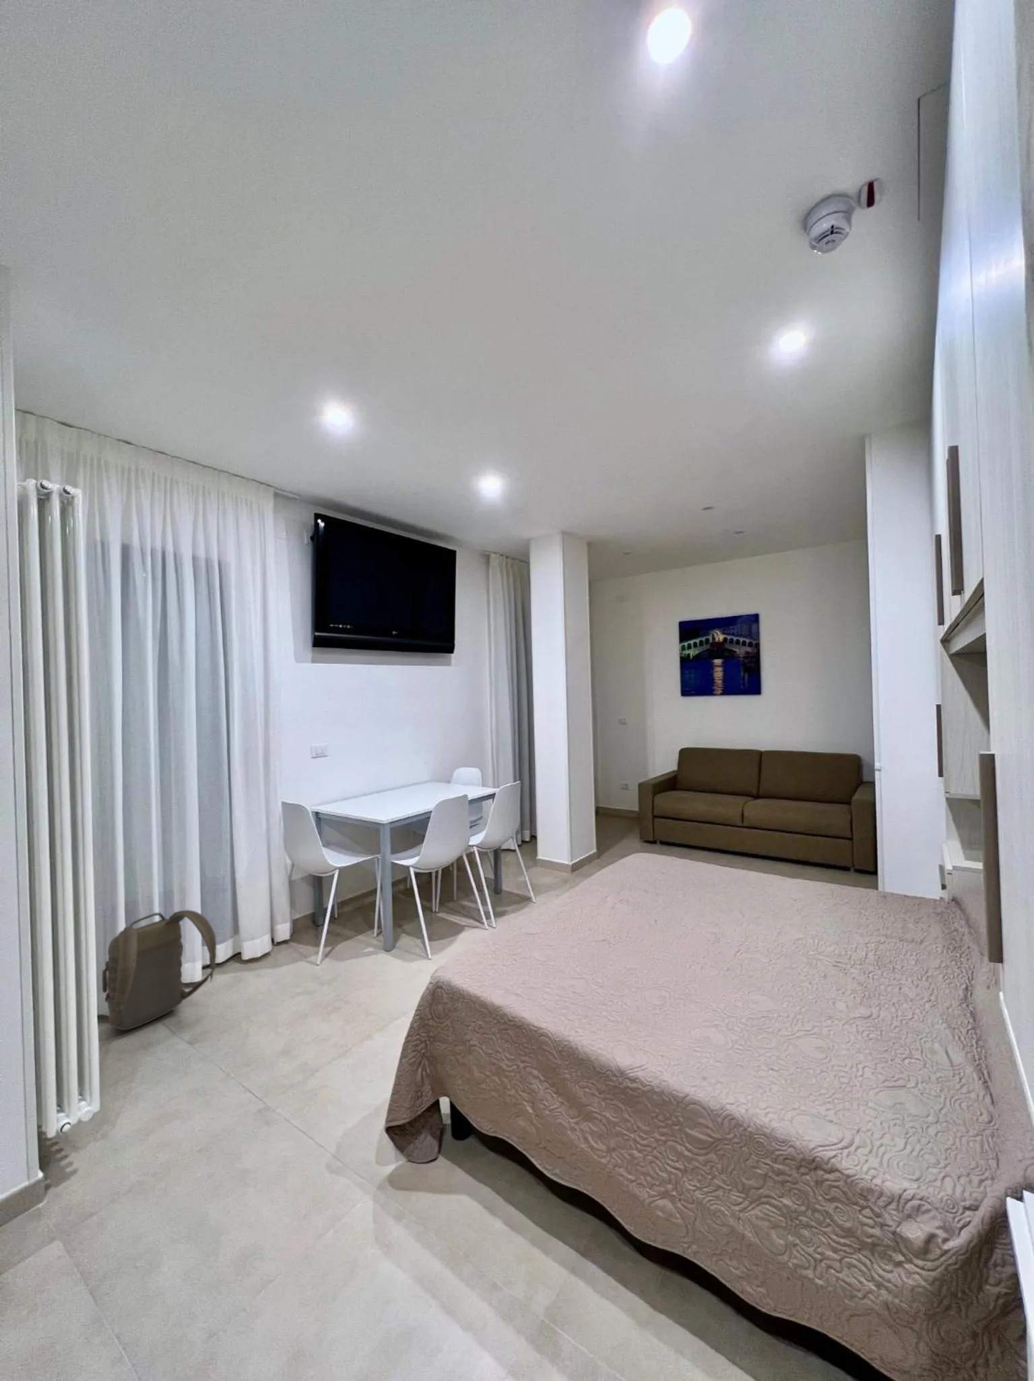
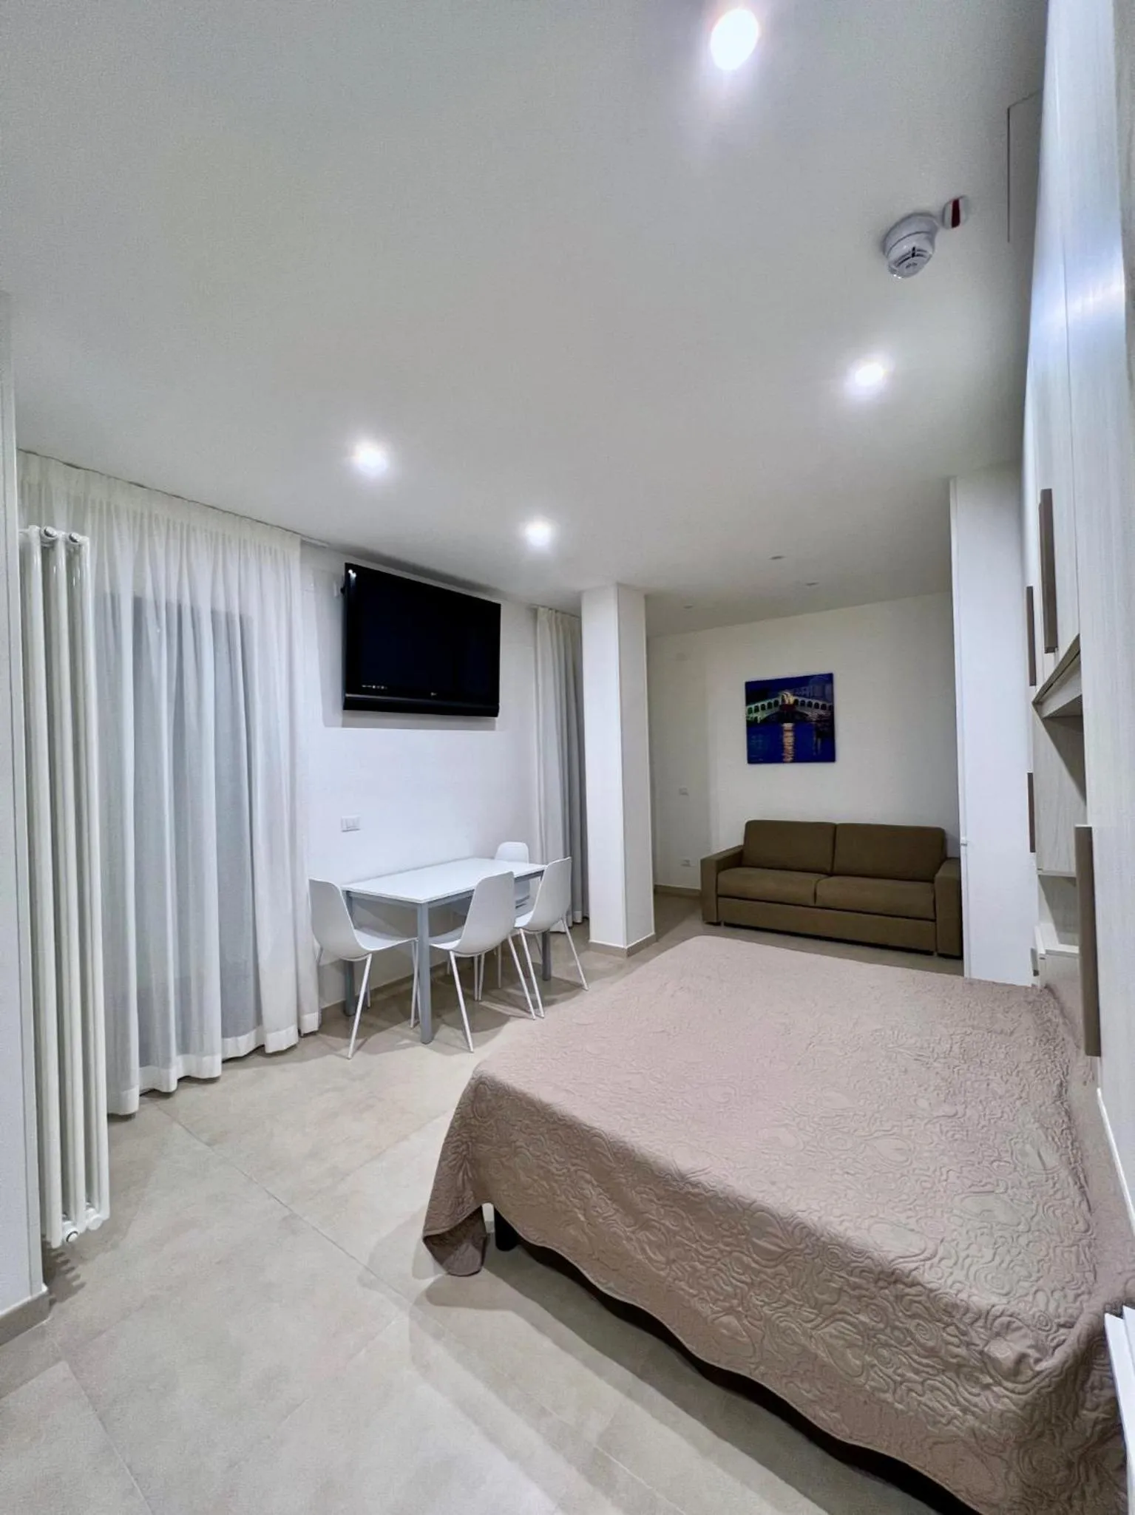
- backpack [102,909,217,1031]
